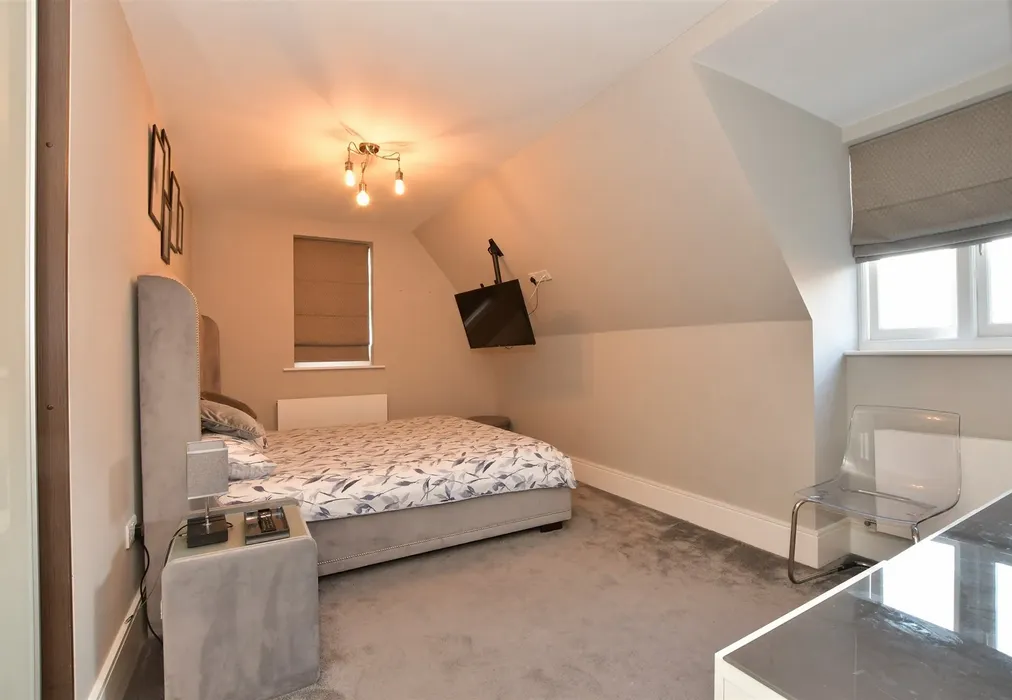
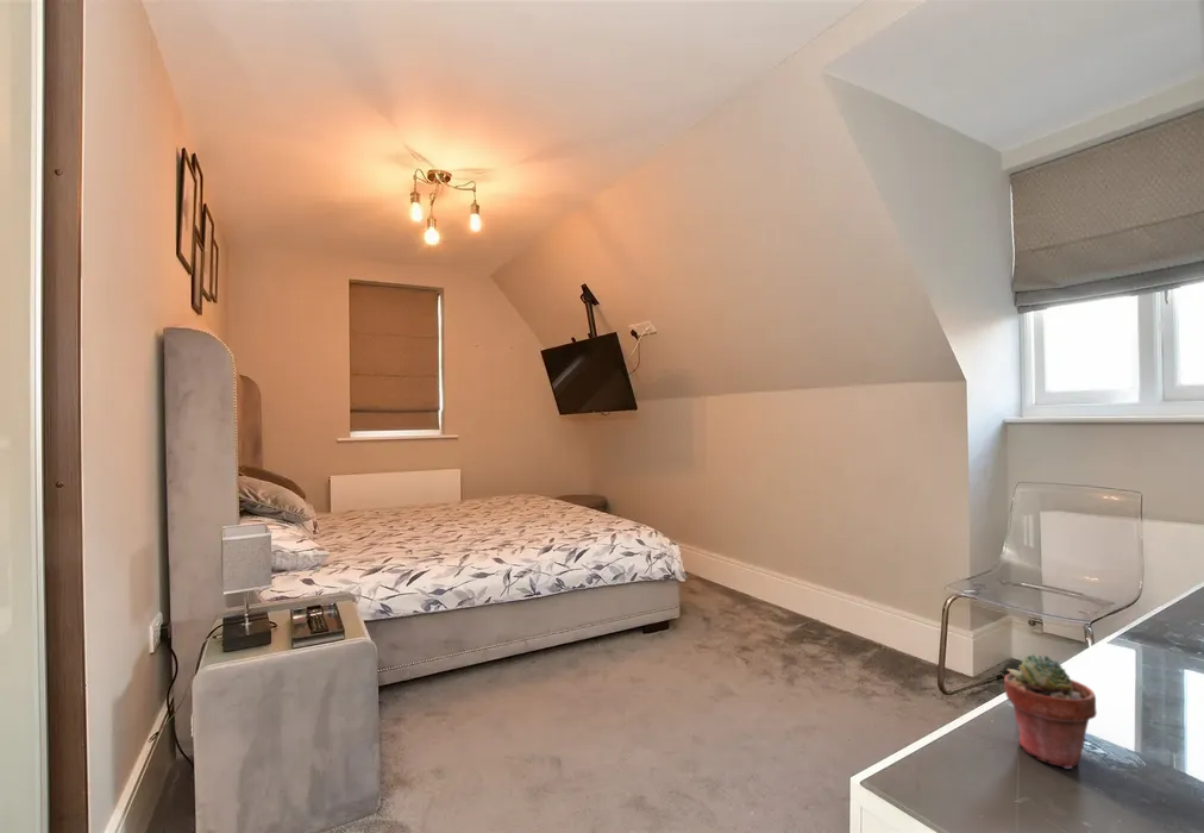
+ potted succulent [1003,653,1098,770]
